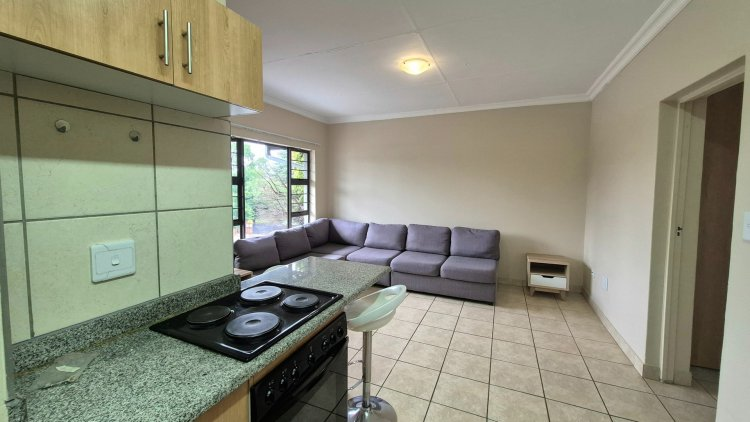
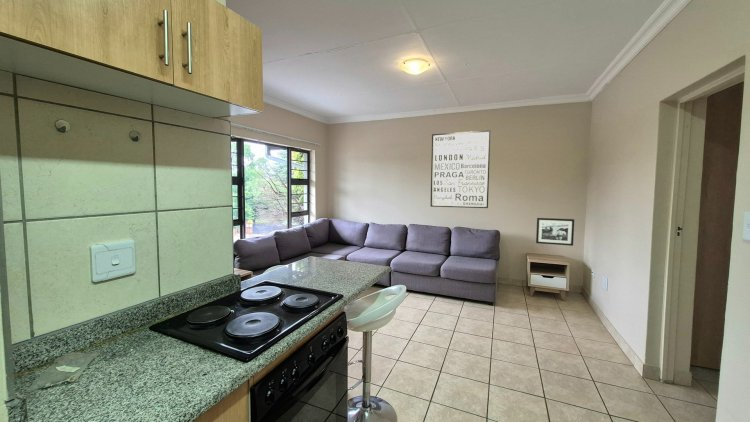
+ wall art [430,129,491,209]
+ picture frame [535,217,575,247]
